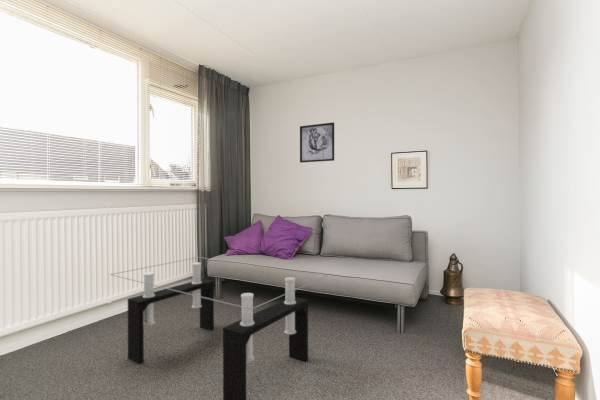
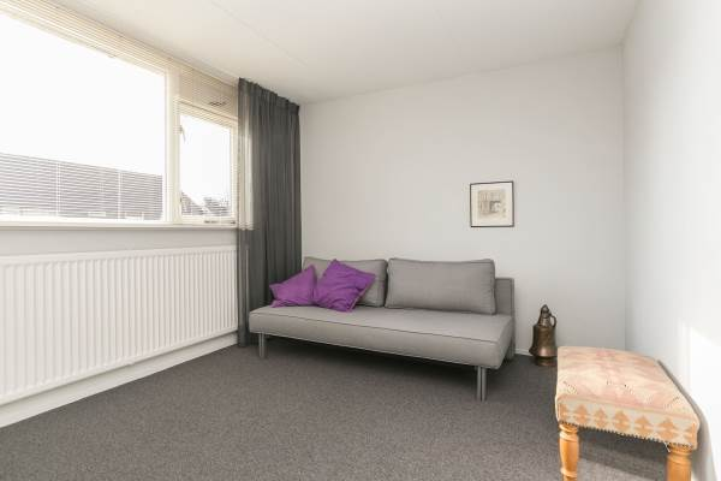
- wall art [299,121,335,164]
- coffee table [109,256,328,400]
